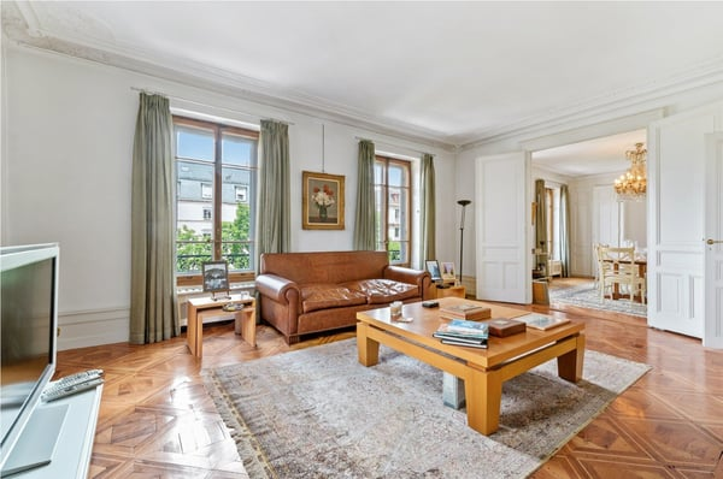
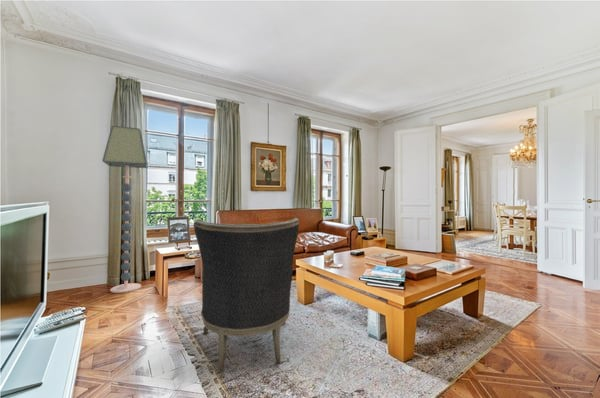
+ floor lamp [101,125,149,294]
+ armchair [193,217,300,373]
